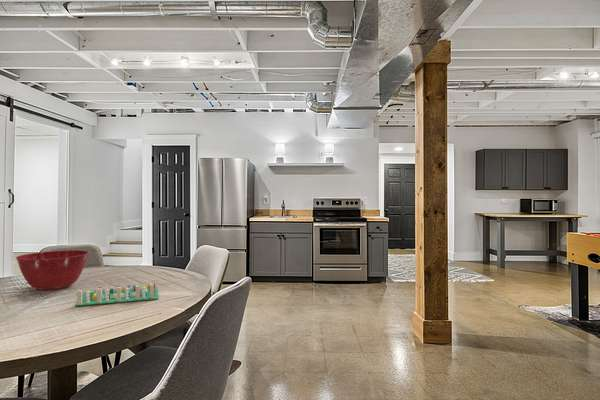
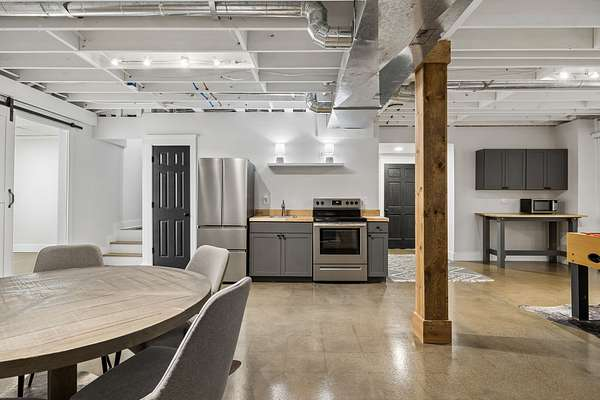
- board game [74,282,159,307]
- mixing bowl [15,249,90,291]
